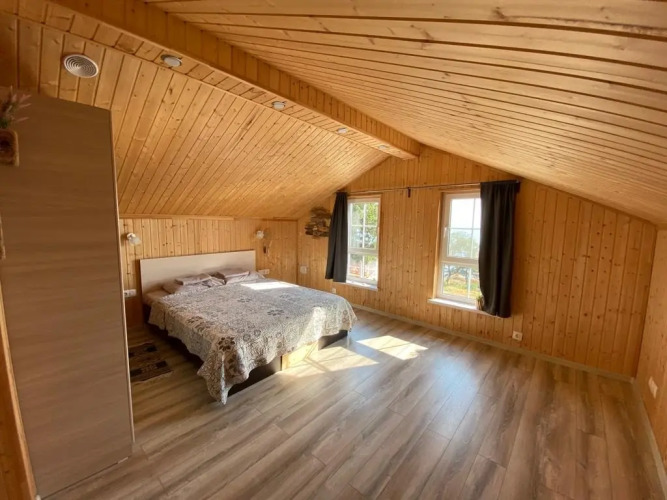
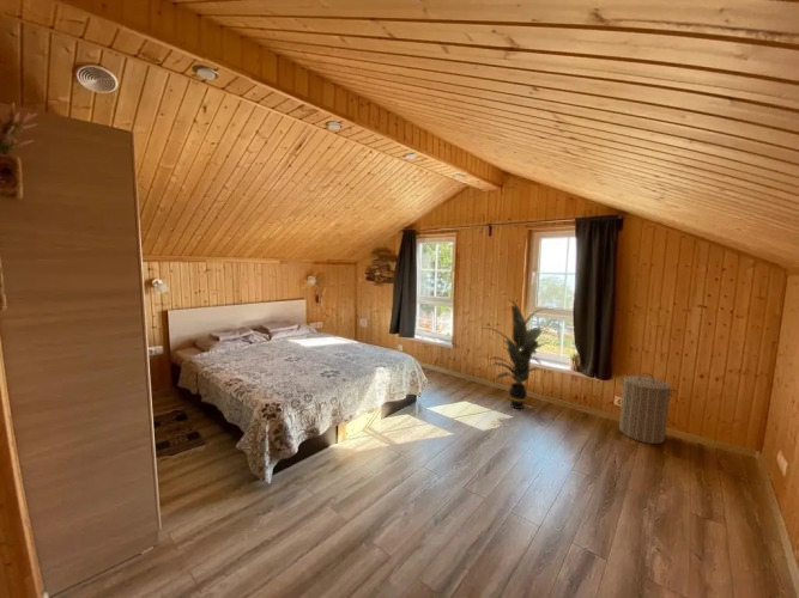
+ laundry hamper [617,372,678,445]
+ indoor plant [482,299,556,410]
